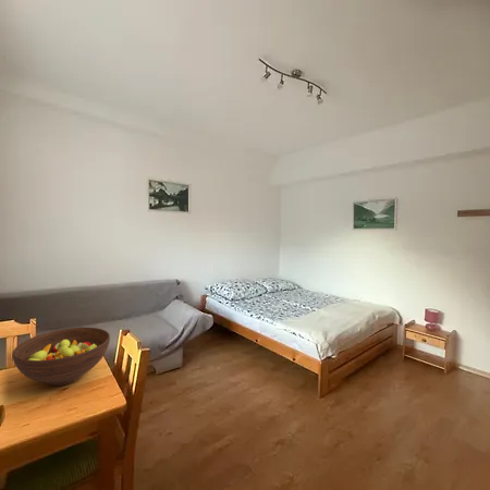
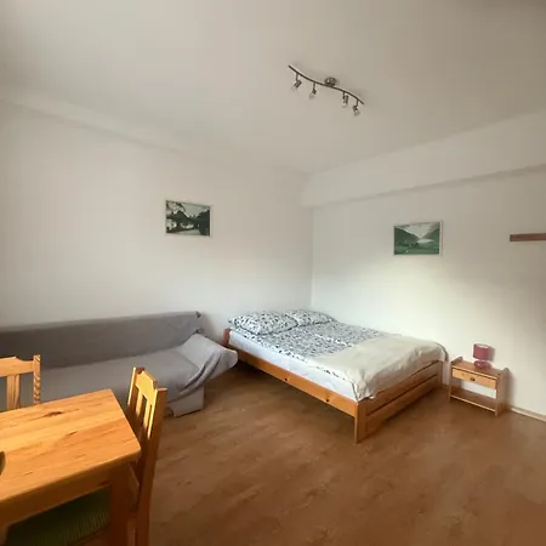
- fruit bowl [11,327,111,387]
